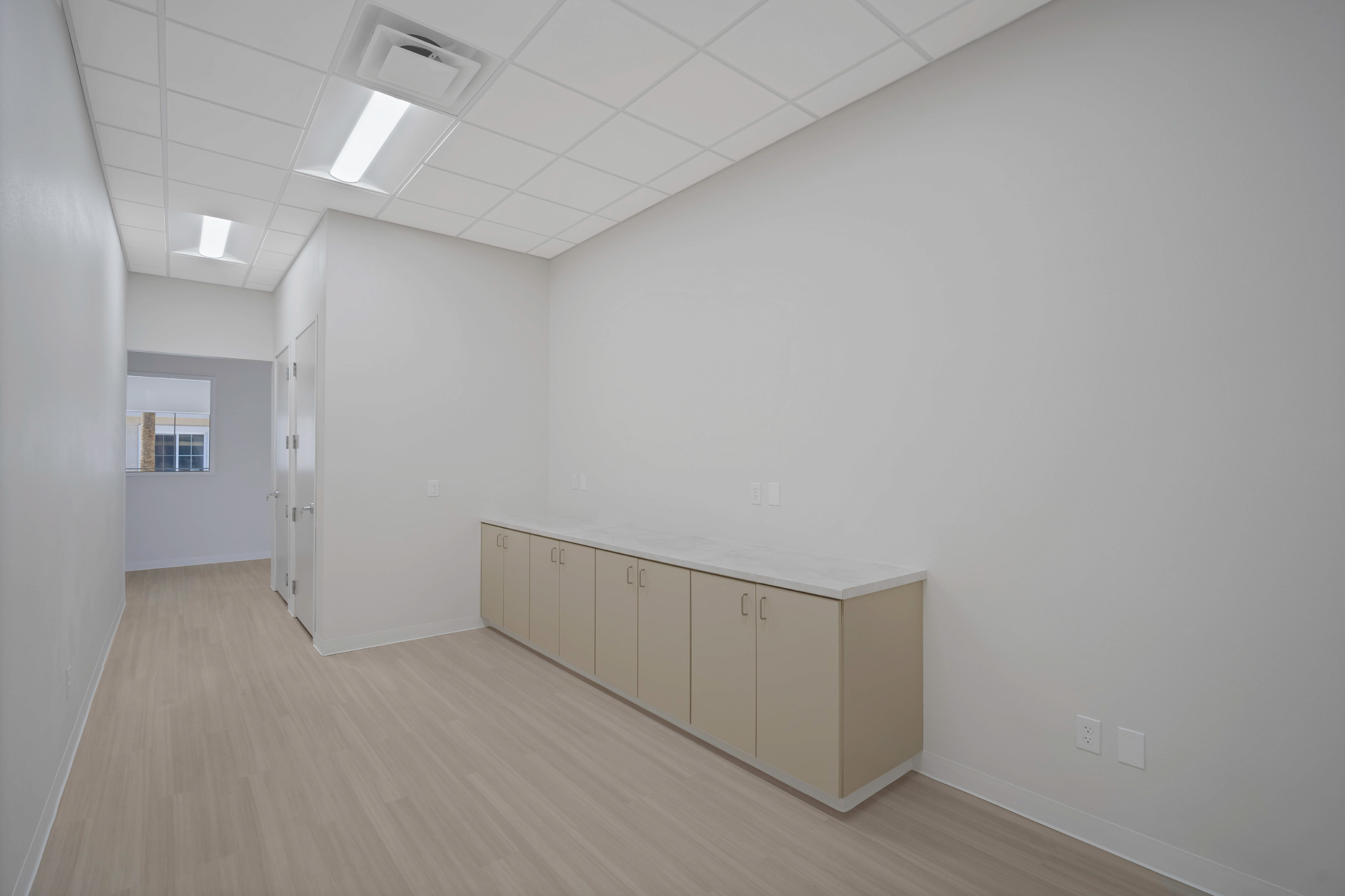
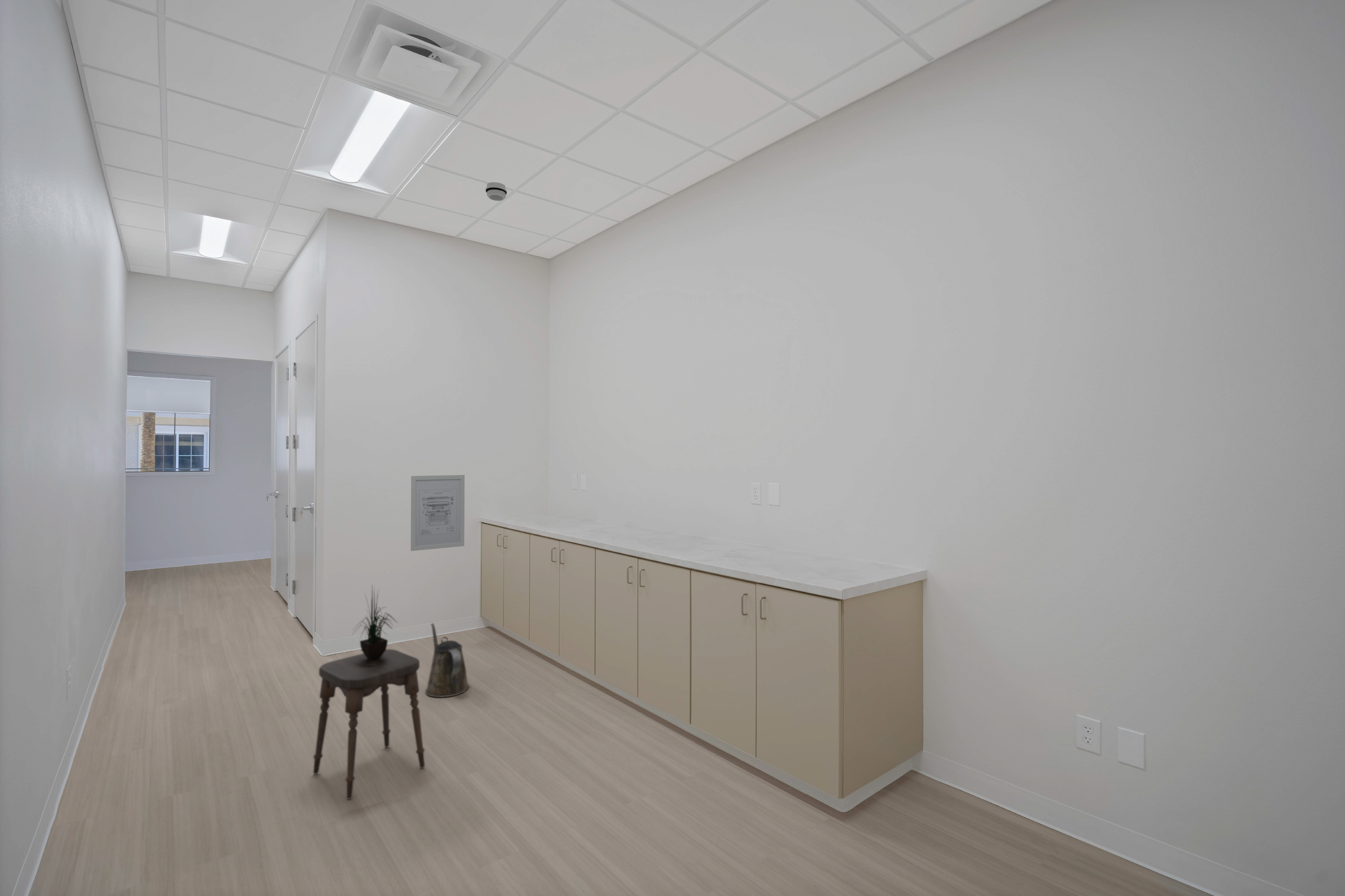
+ stool [313,649,425,800]
+ smoke detector [485,182,507,201]
+ wall art [410,475,465,551]
+ watering can [425,623,469,697]
+ potted plant [351,585,399,660]
